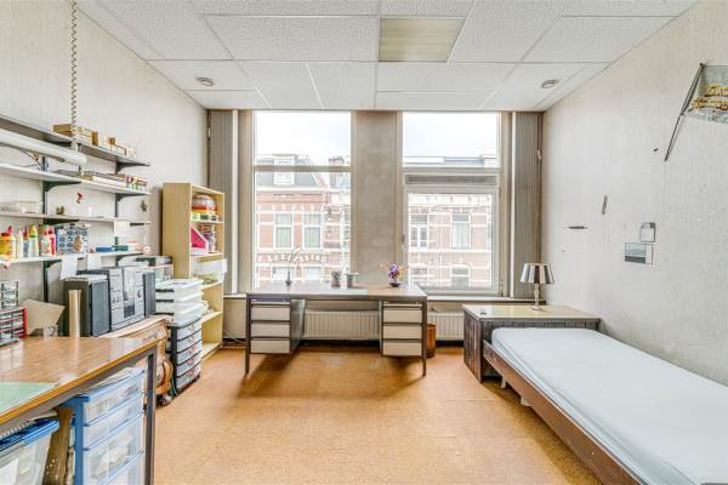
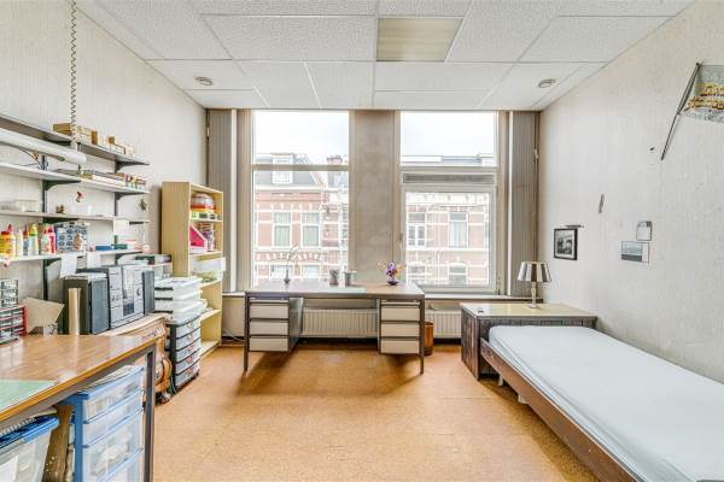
+ picture frame [553,227,579,261]
